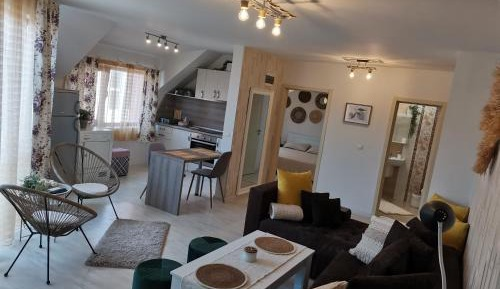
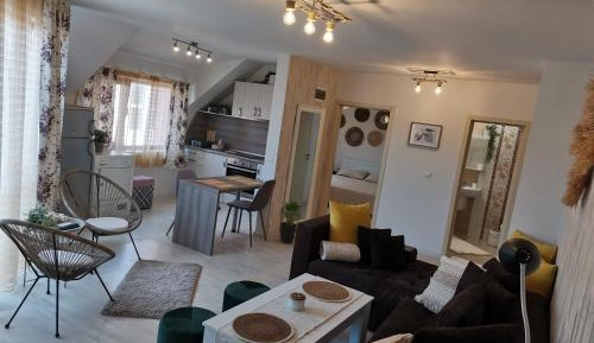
+ potted plant [278,199,303,244]
